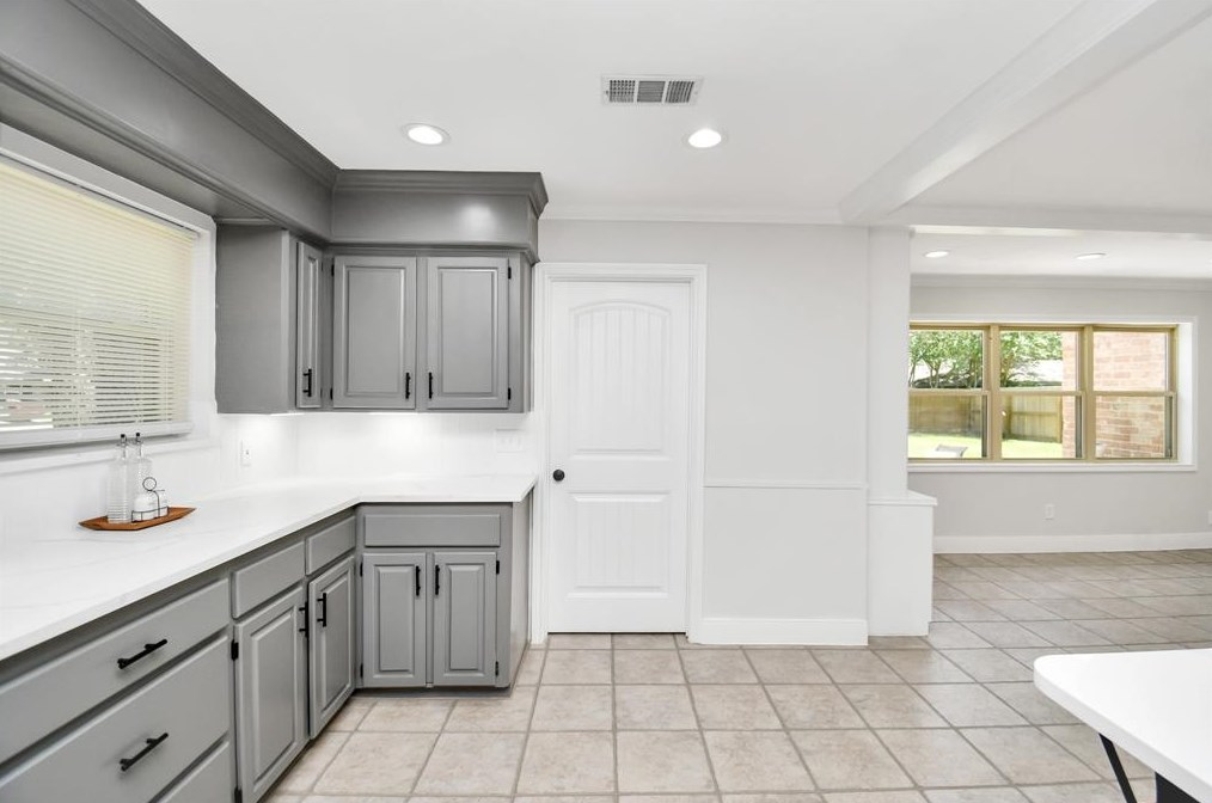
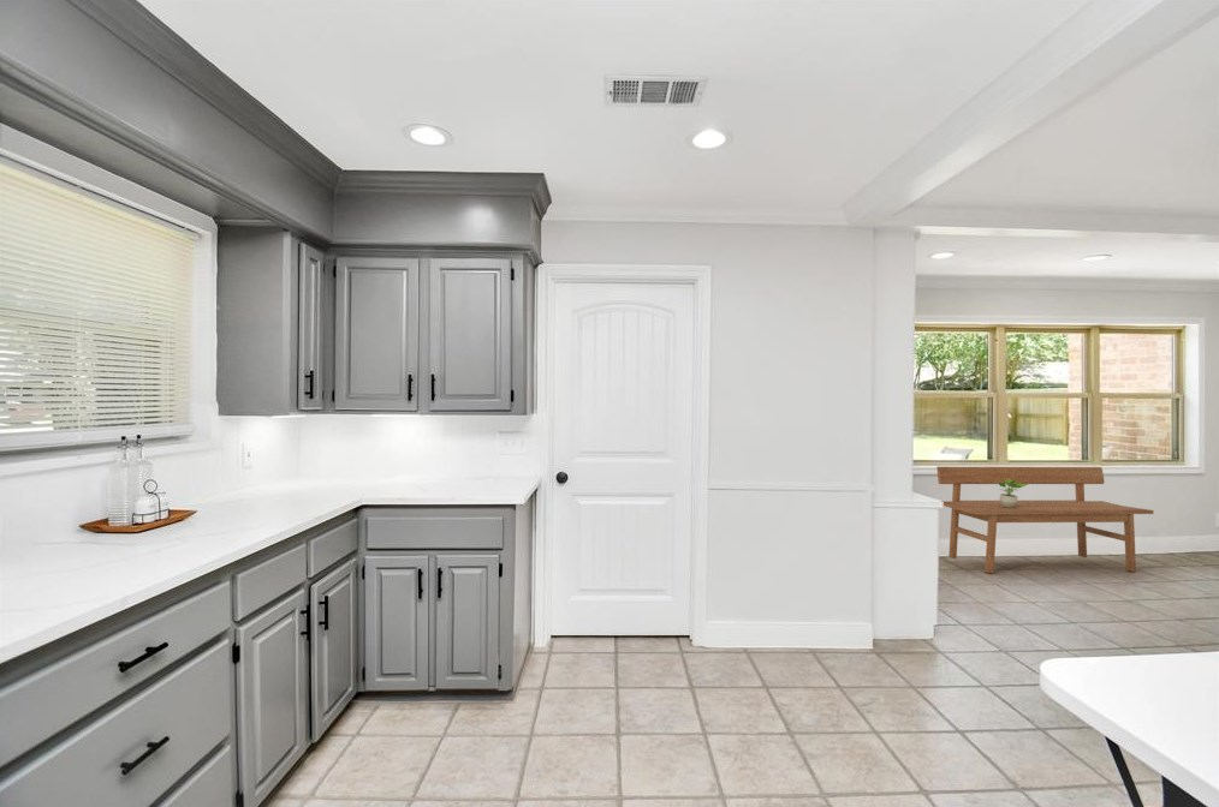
+ potted plant [998,478,1029,508]
+ bench [935,466,1155,574]
